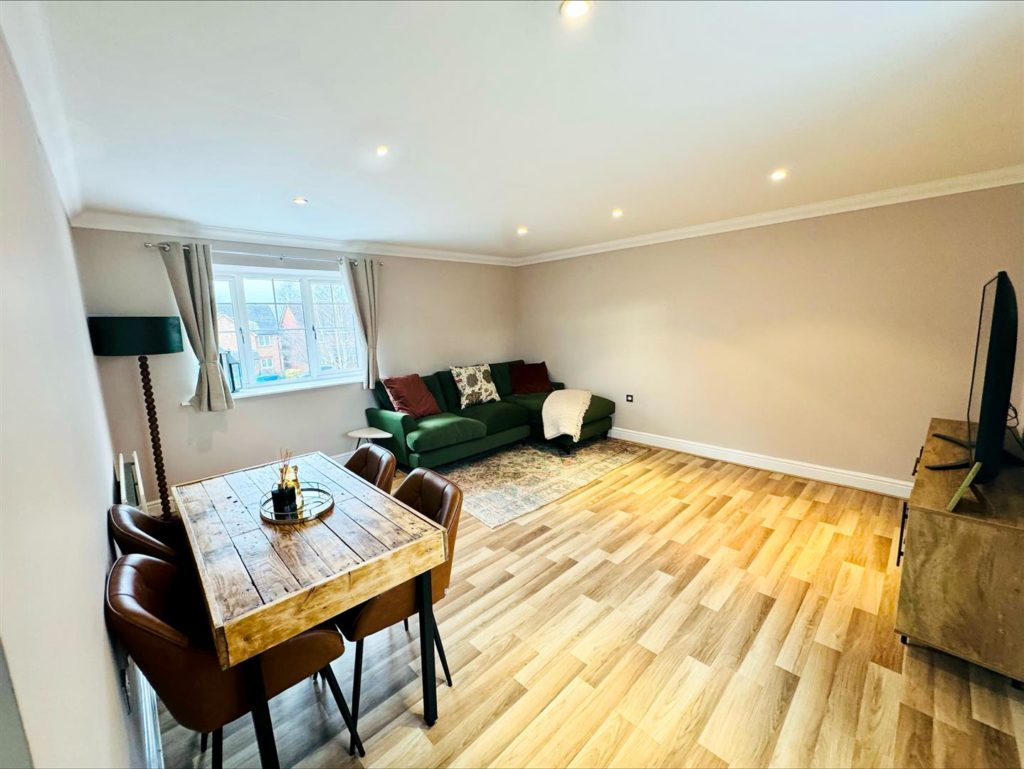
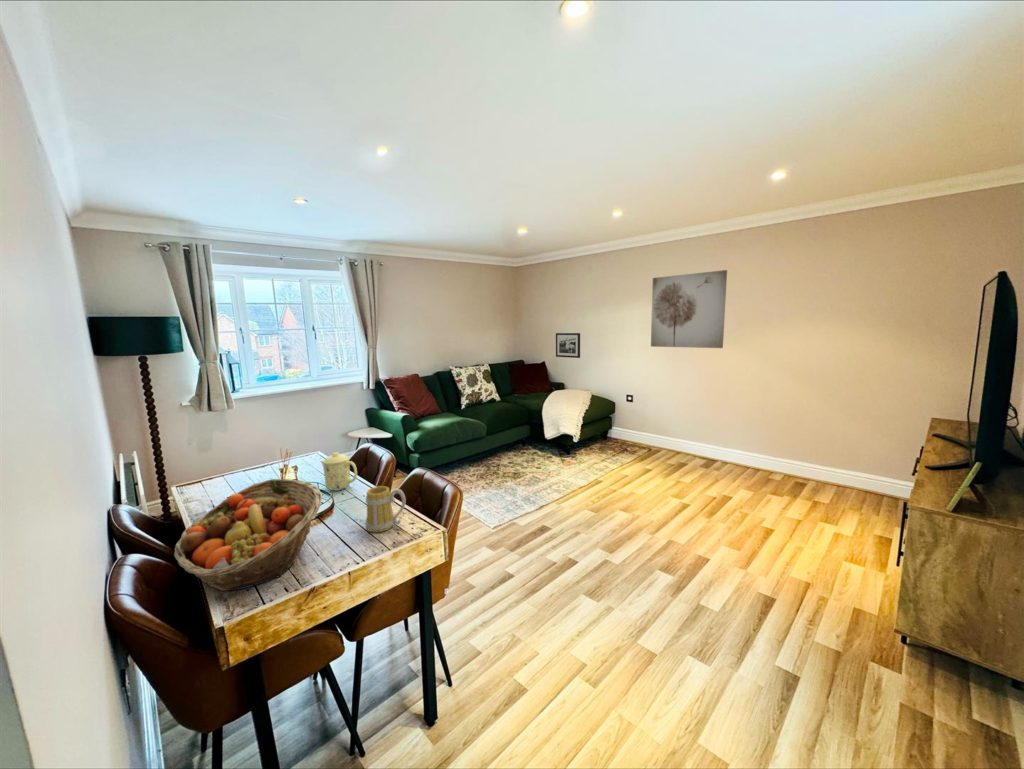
+ wall art [650,269,728,349]
+ mug [319,451,358,492]
+ mug [365,485,407,533]
+ picture frame [555,332,581,359]
+ fruit basket [173,478,323,592]
